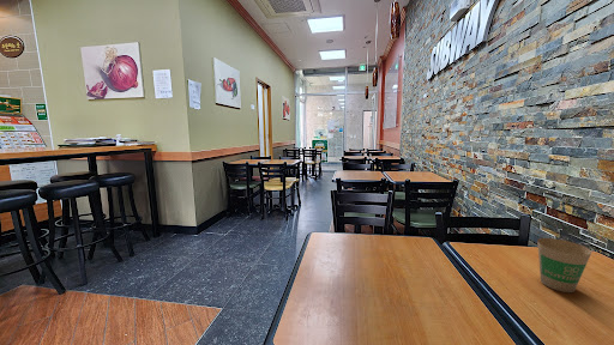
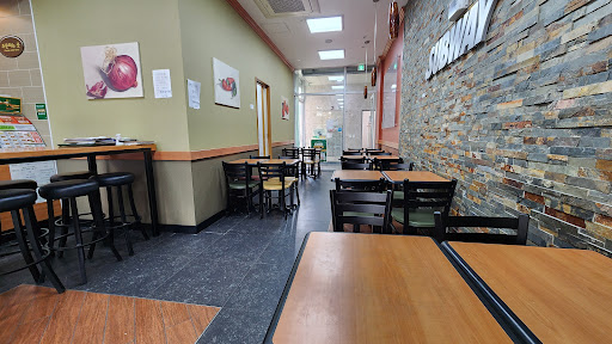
- paper cup [536,237,592,293]
